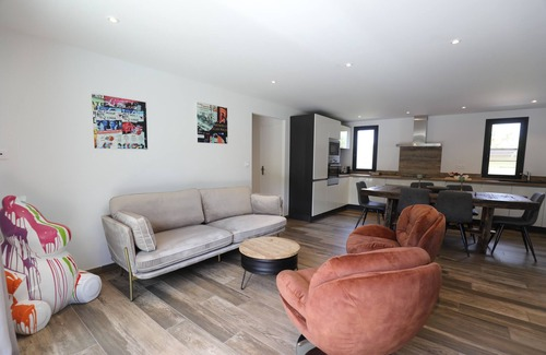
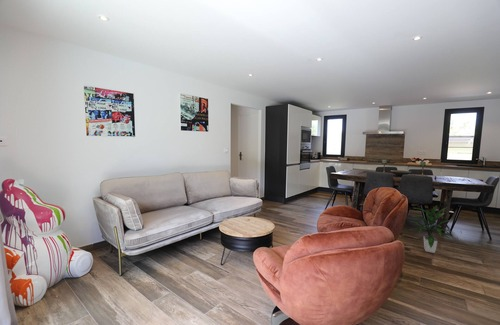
+ indoor plant [409,205,453,254]
